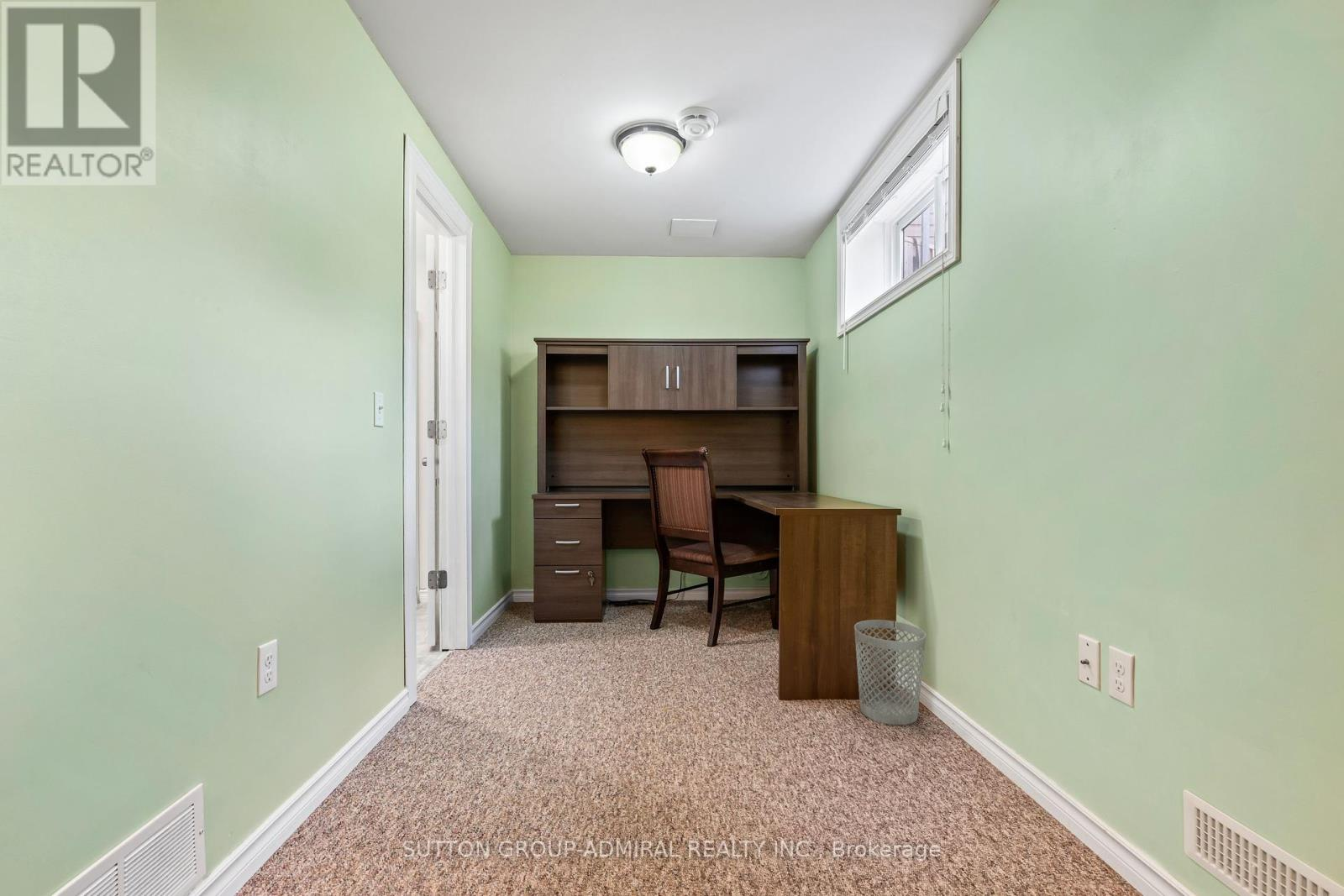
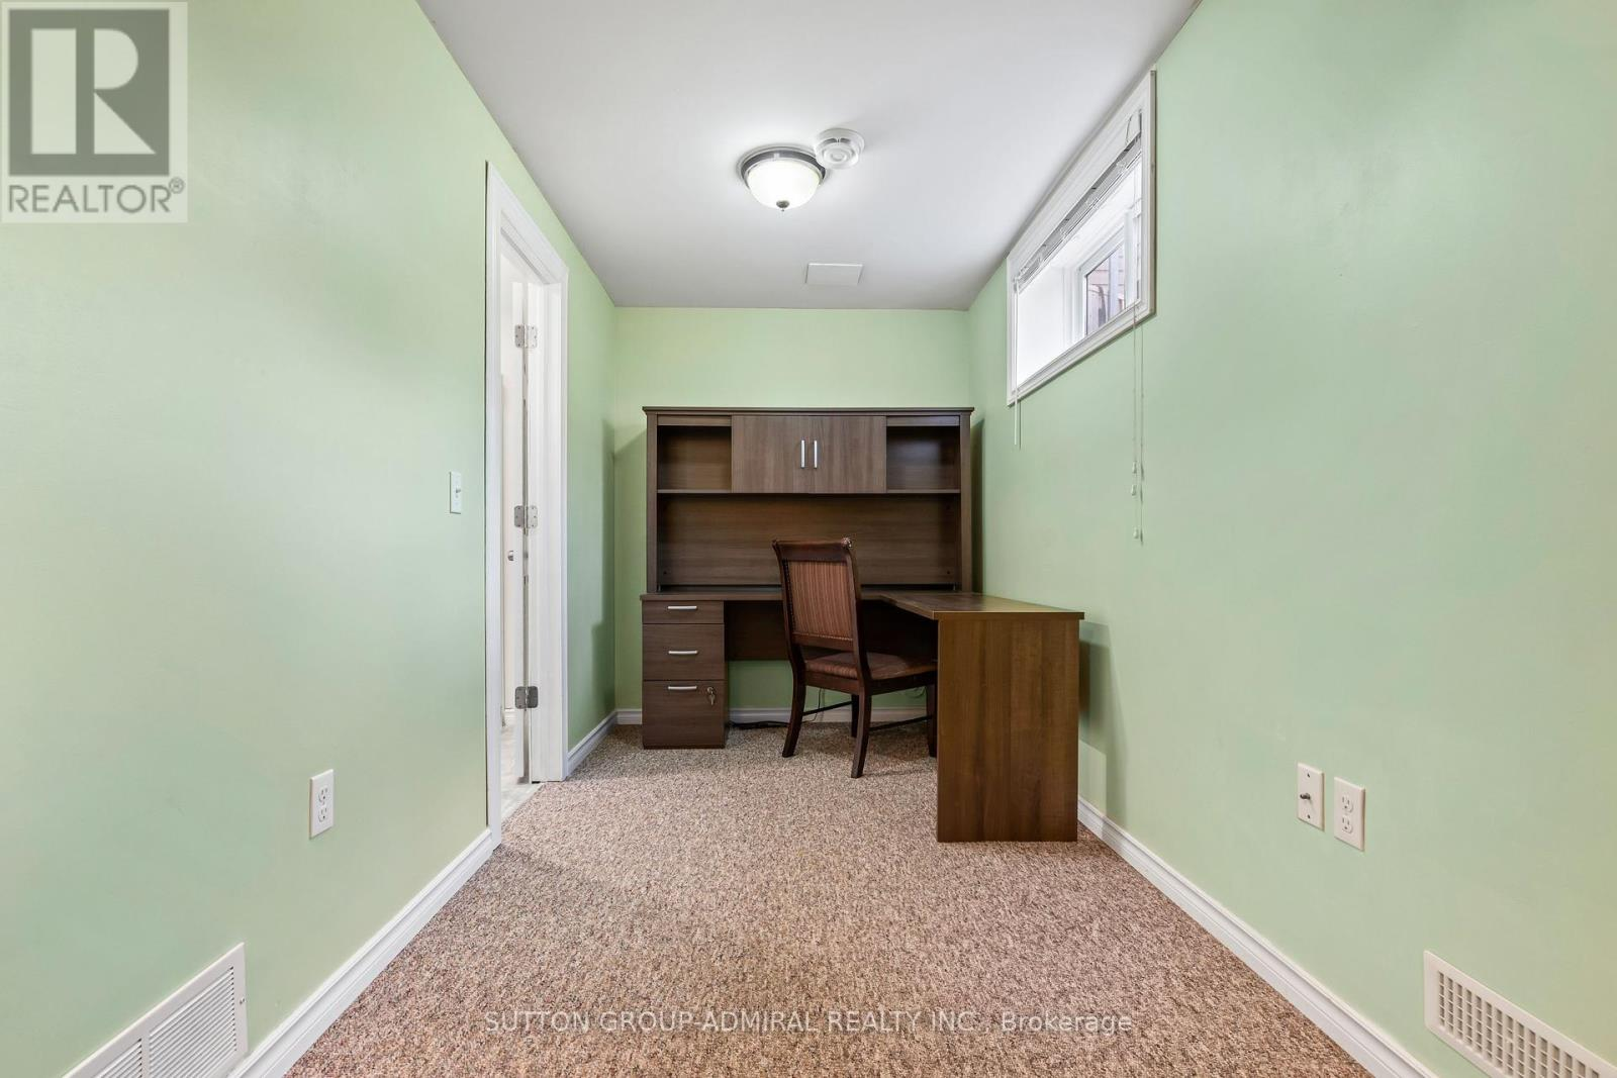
- wastebasket [853,619,927,726]
